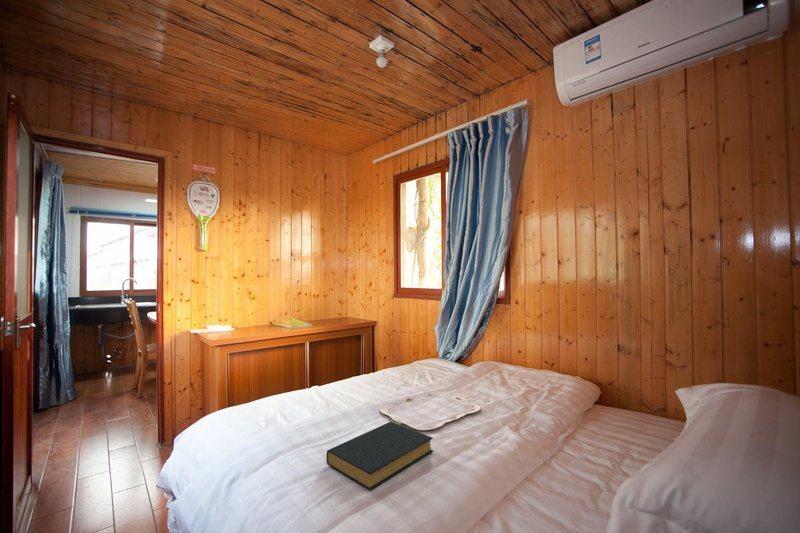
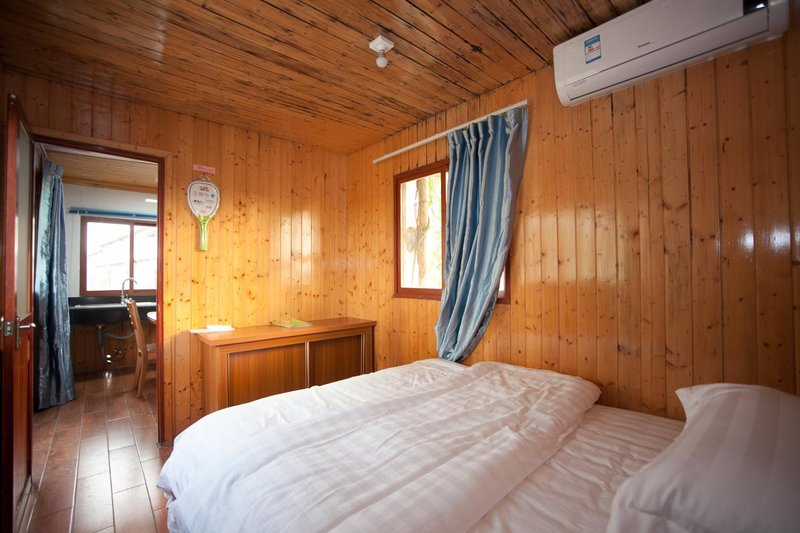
- serving tray [379,390,482,431]
- hardback book [325,421,434,491]
